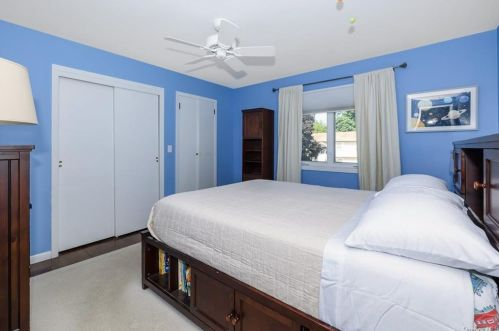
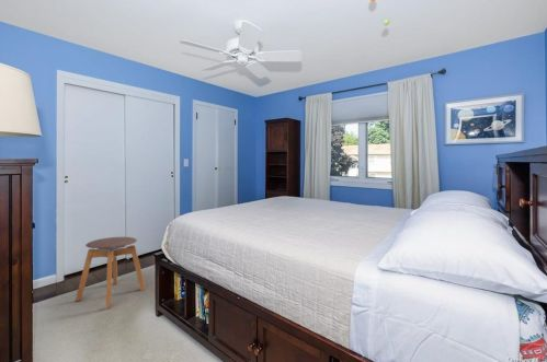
+ stool [75,236,147,308]
